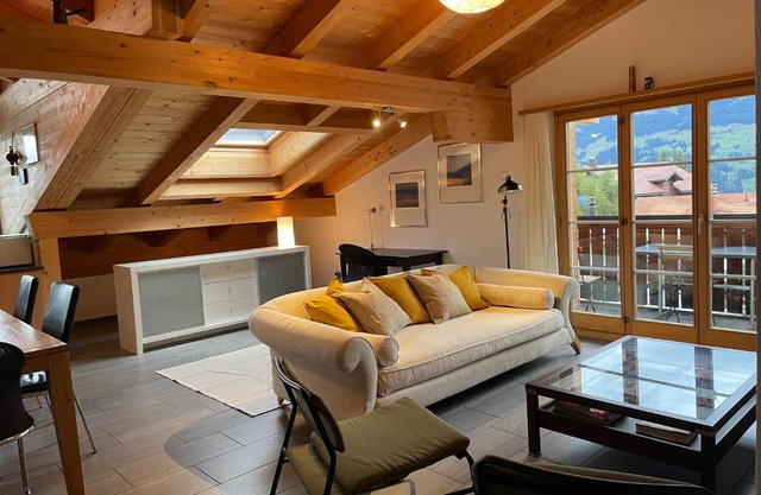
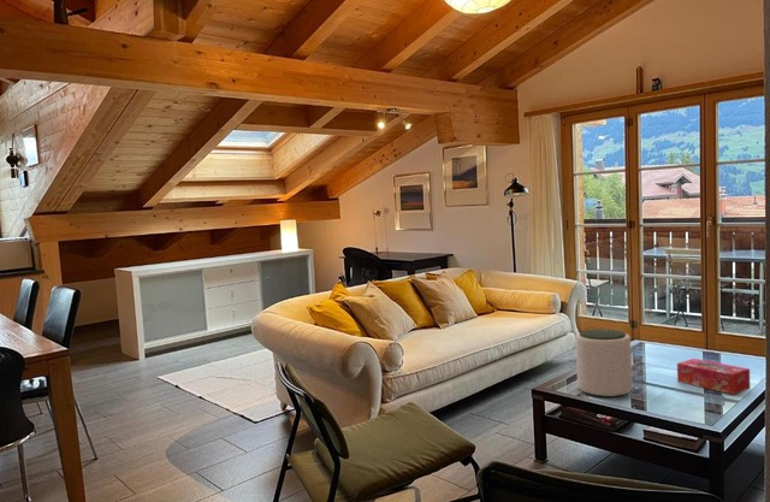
+ tissue box [676,358,751,396]
+ plant pot [574,327,633,398]
